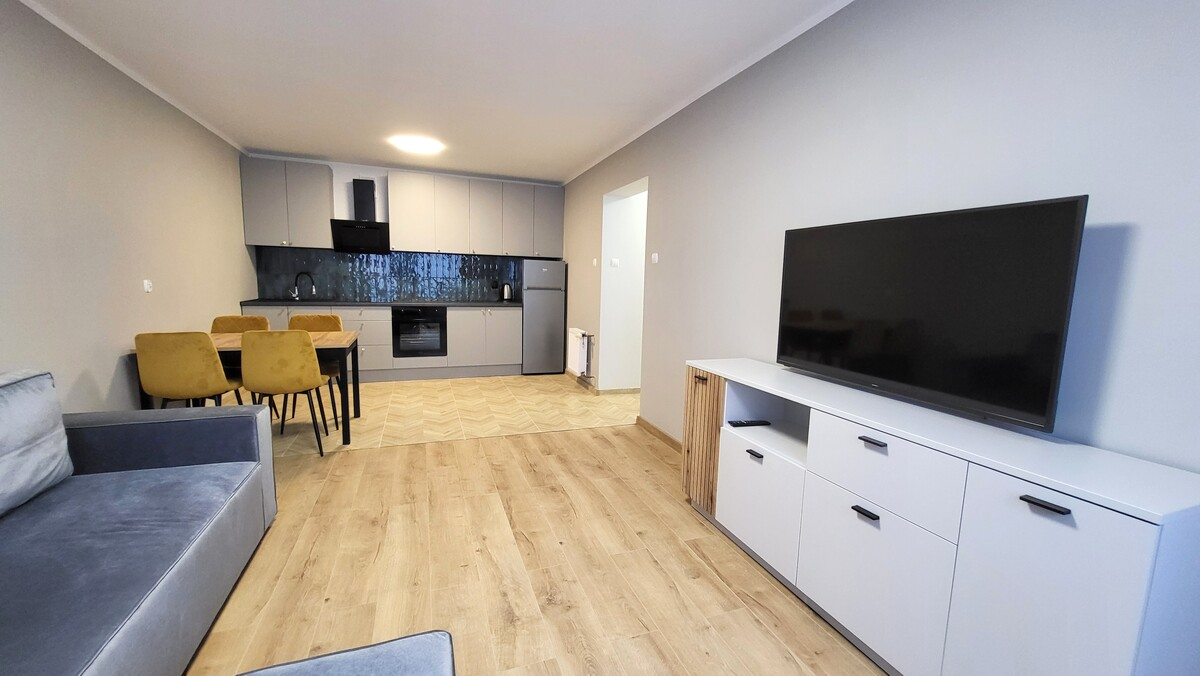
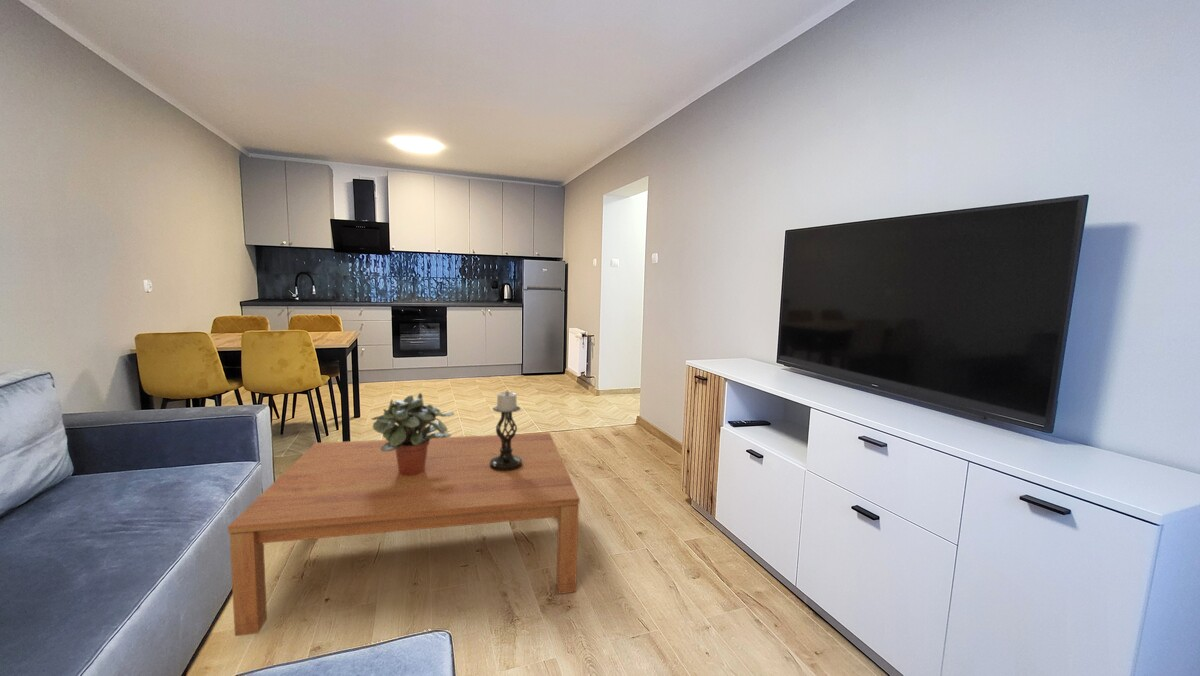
+ coffee table [227,432,581,637]
+ potted plant [371,392,455,476]
+ candle holder [489,390,523,471]
